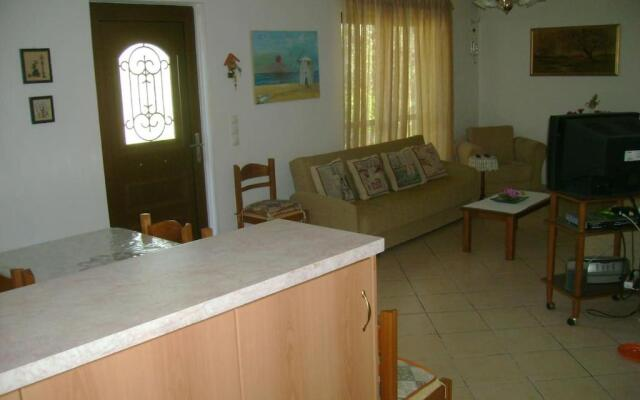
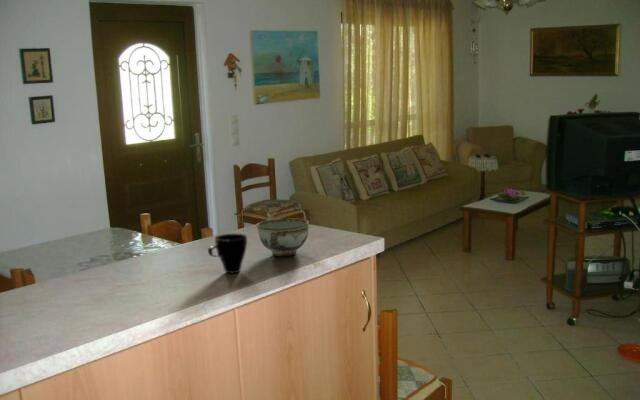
+ cup [207,233,248,274]
+ bowl [255,217,310,257]
